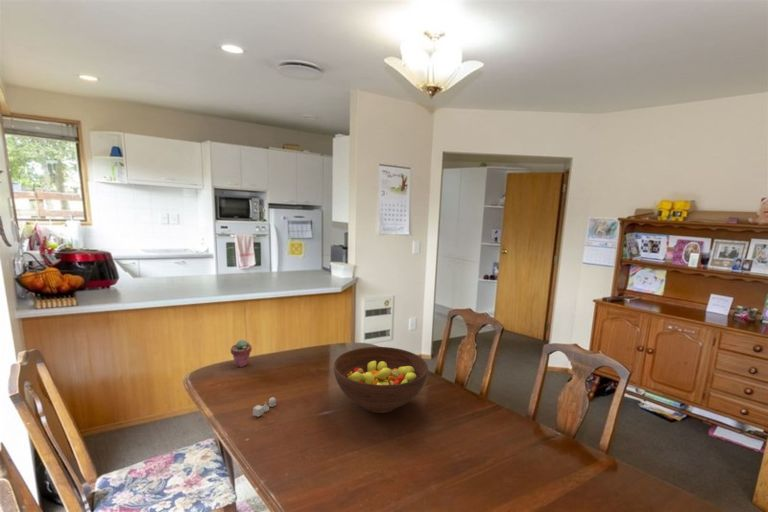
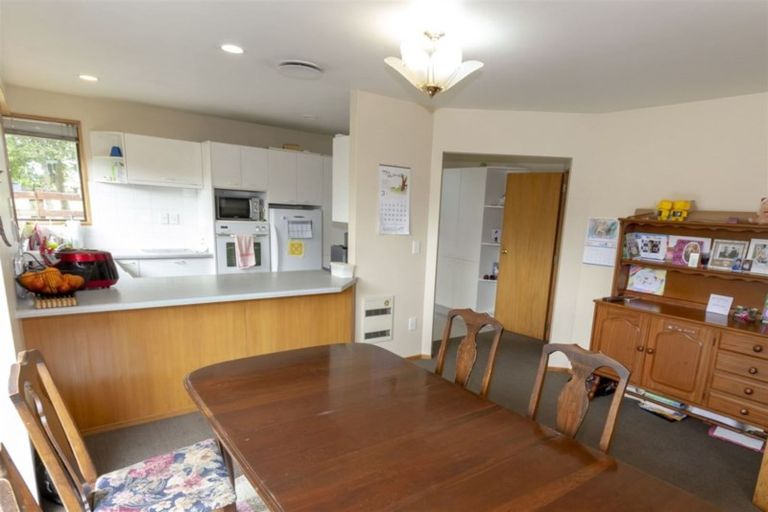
- fruit bowl [333,346,429,414]
- salt and pepper shaker set [252,396,277,418]
- potted succulent [230,339,253,368]
